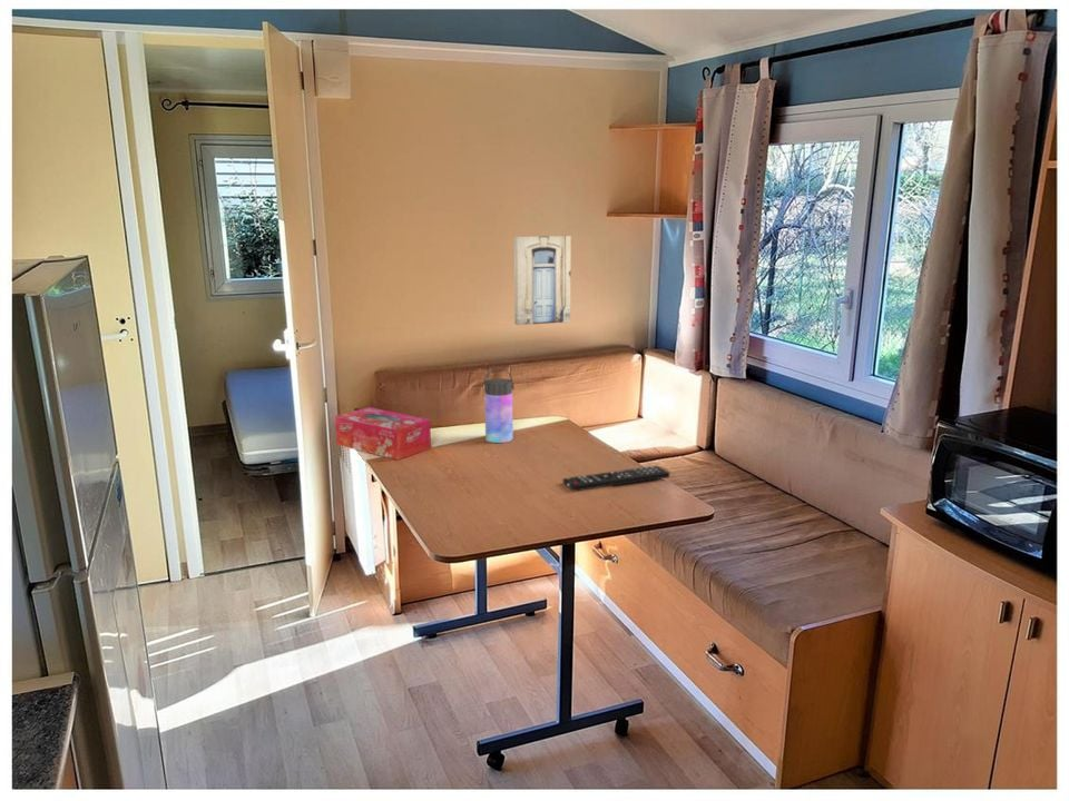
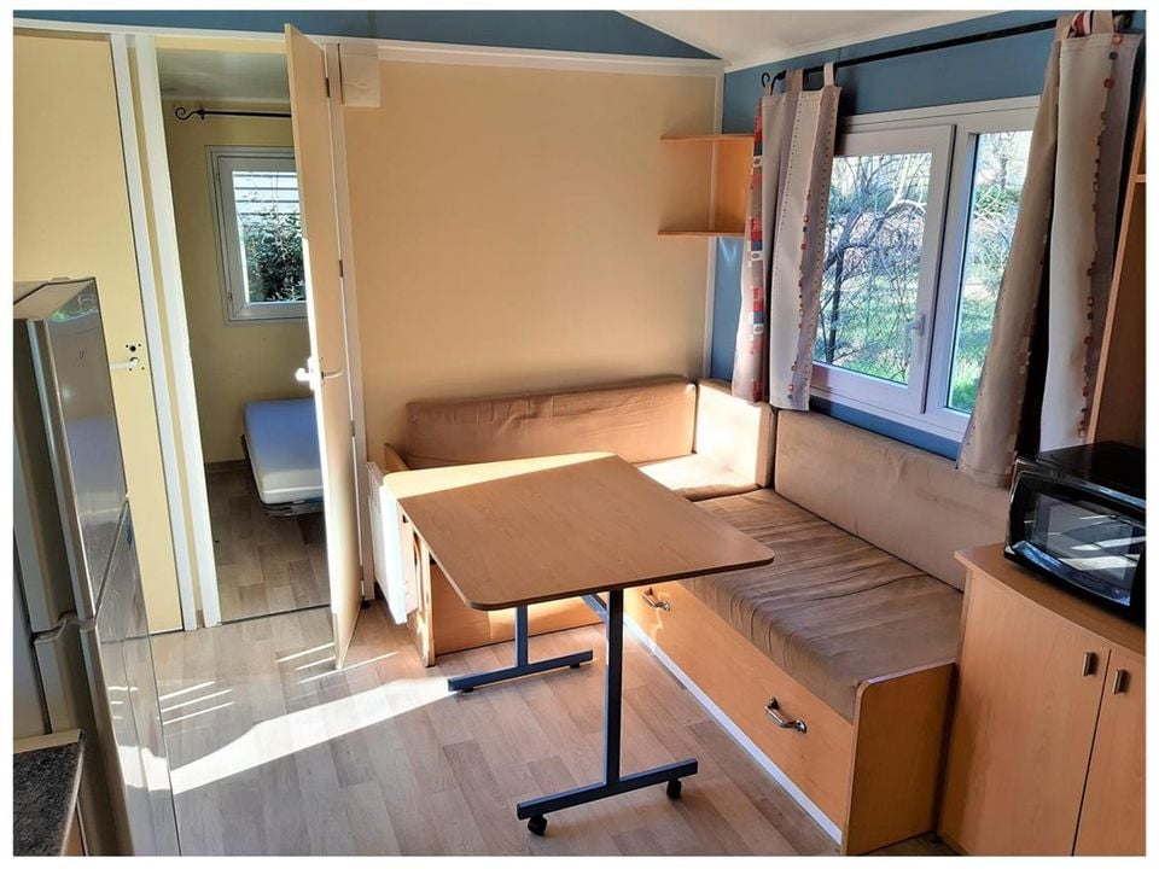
- remote control [562,465,670,493]
- tissue box [334,406,432,461]
- water bottle [482,366,514,444]
- wall art [513,235,572,326]
